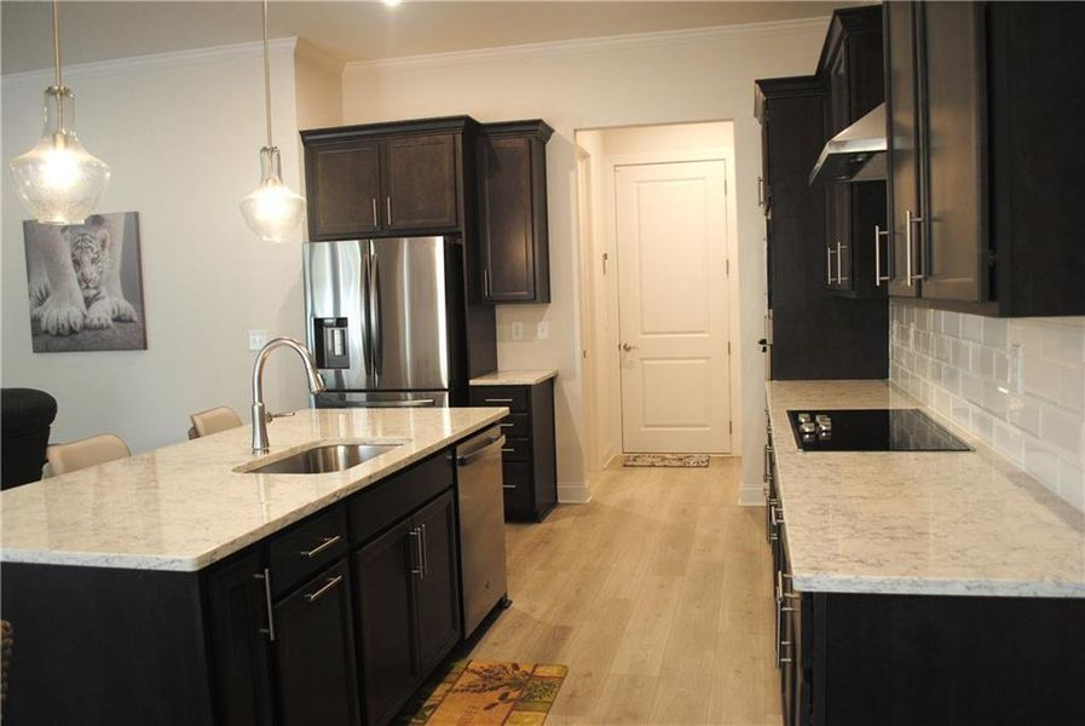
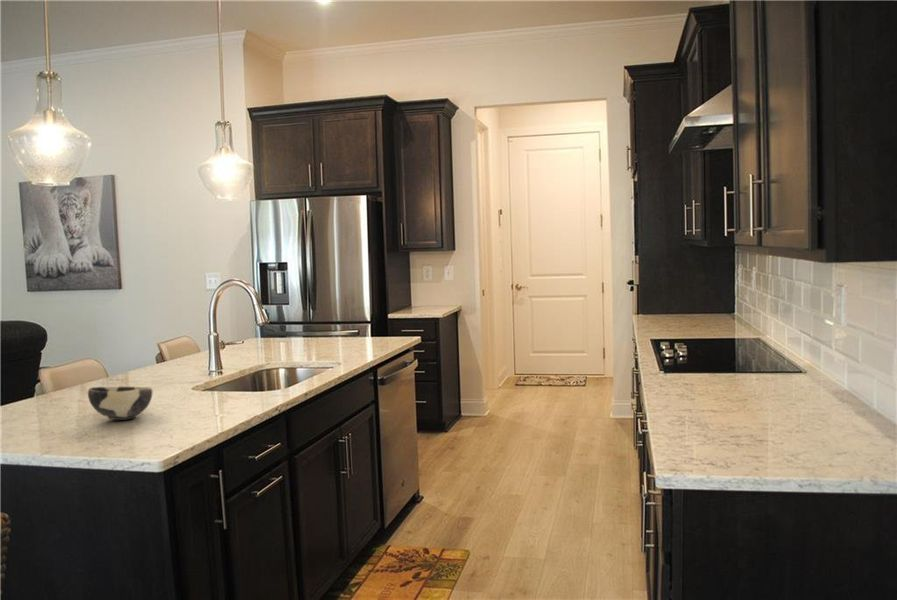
+ bowl [87,385,154,421]
